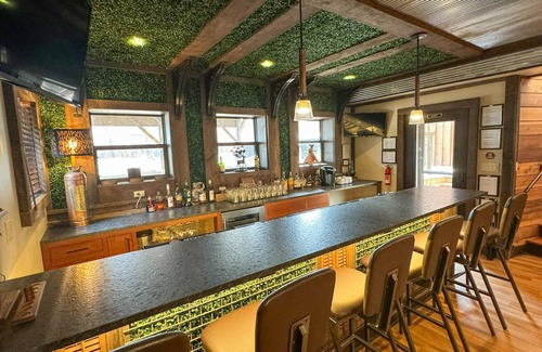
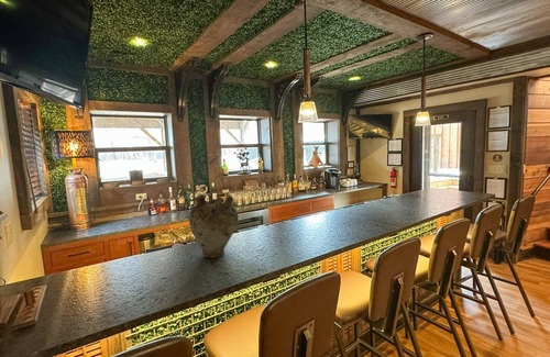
+ vase [187,194,239,259]
